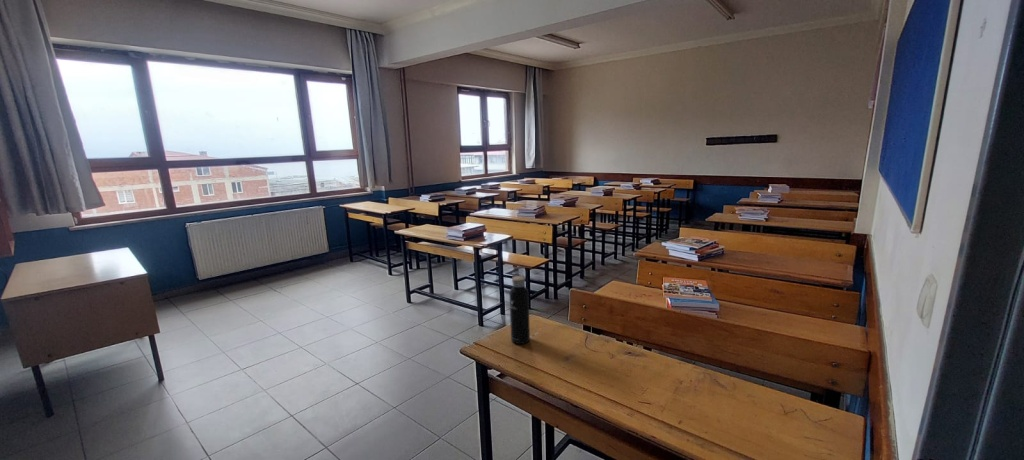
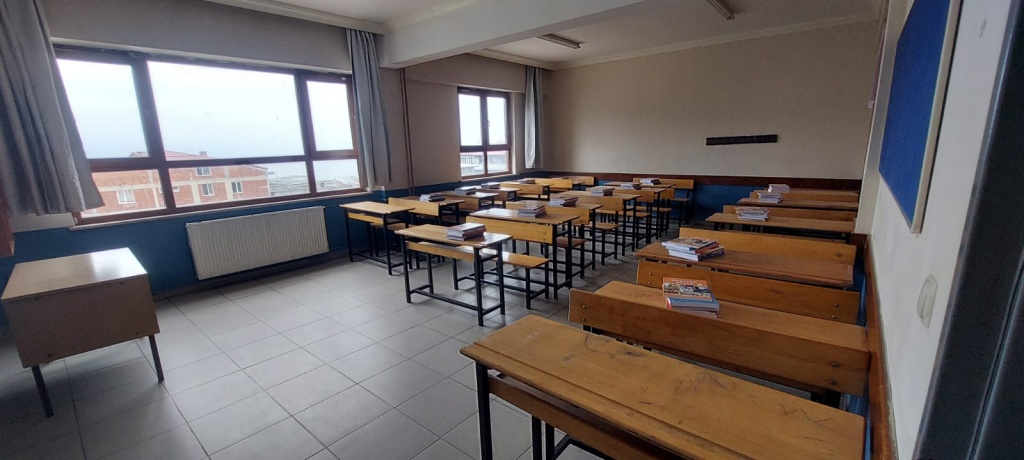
- water bottle [509,270,531,345]
